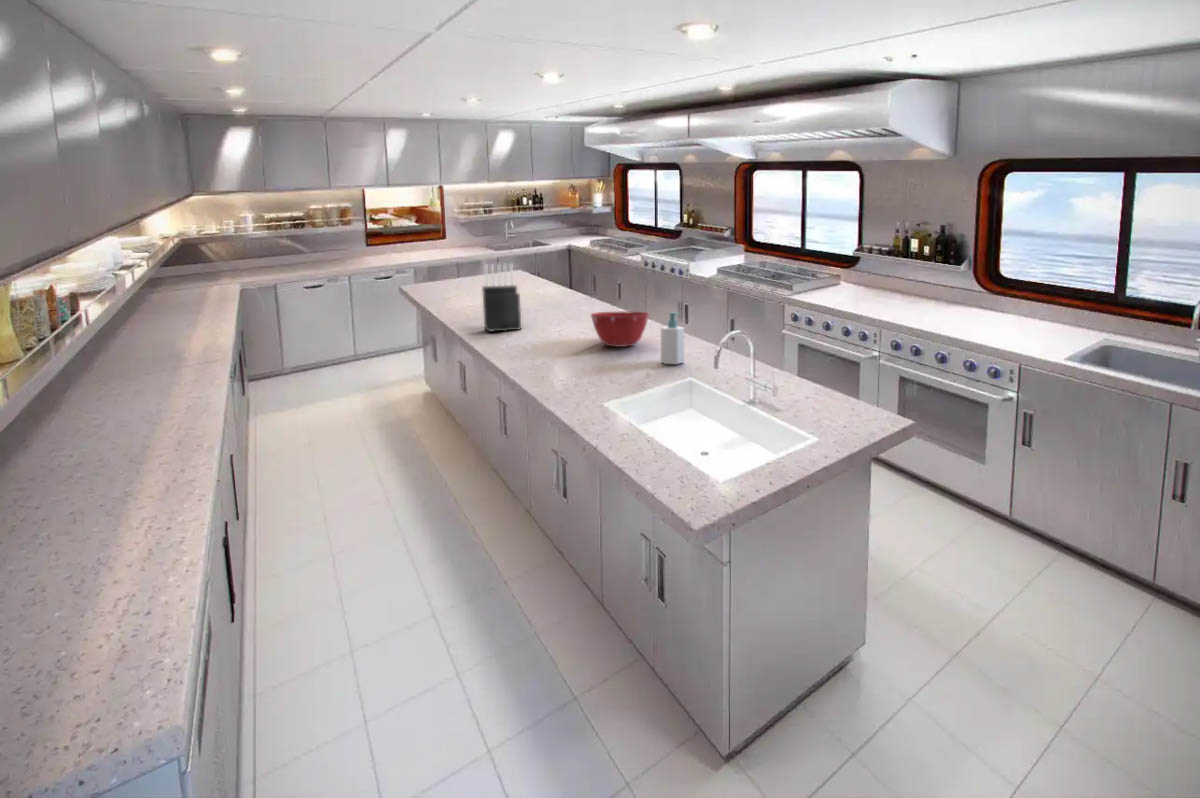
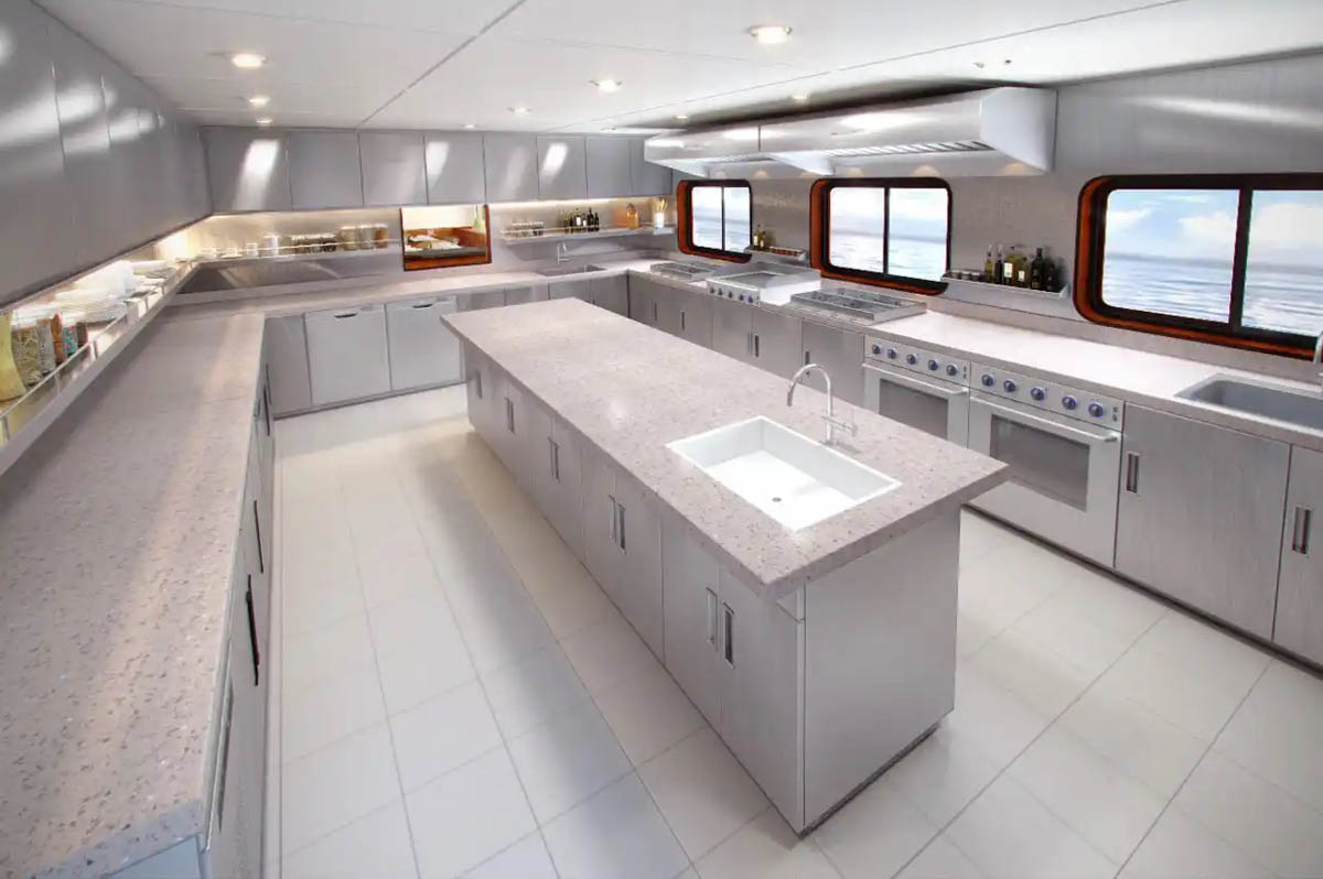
- soap bottle [660,311,685,365]
- mixing bowl [589,311,650,348]
- knife block [481,262,522,333]
